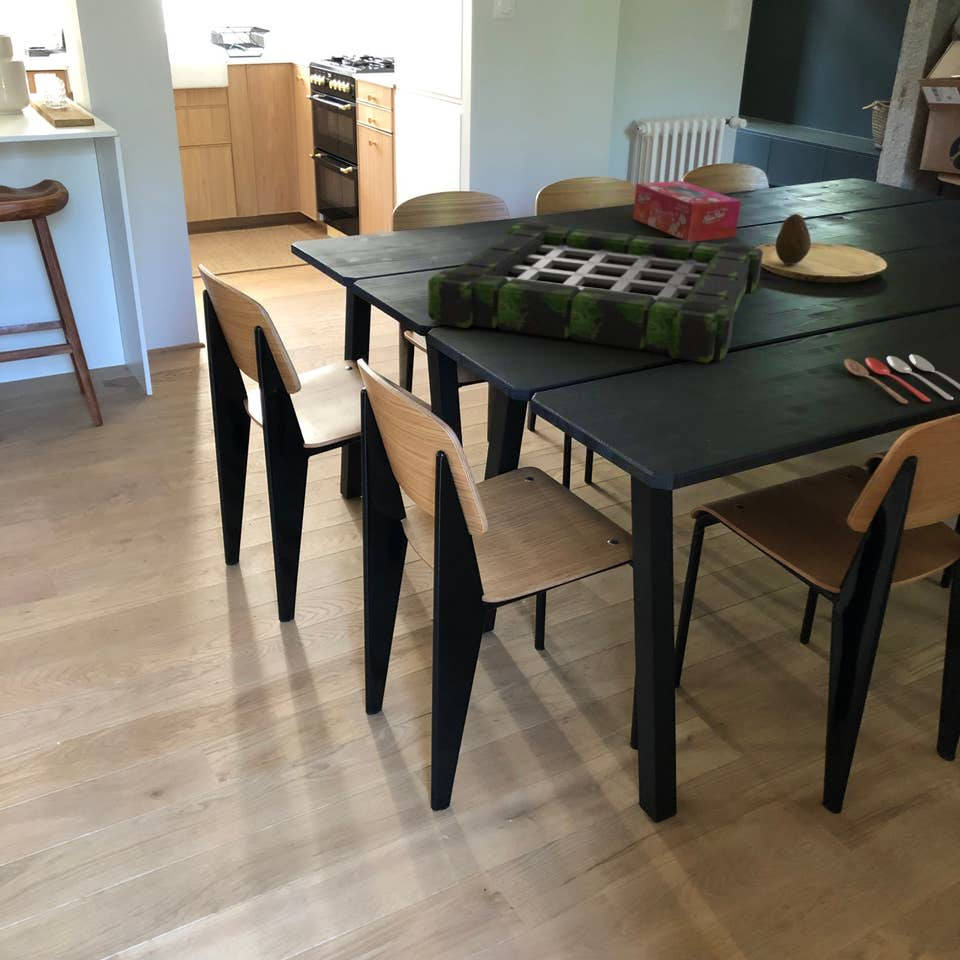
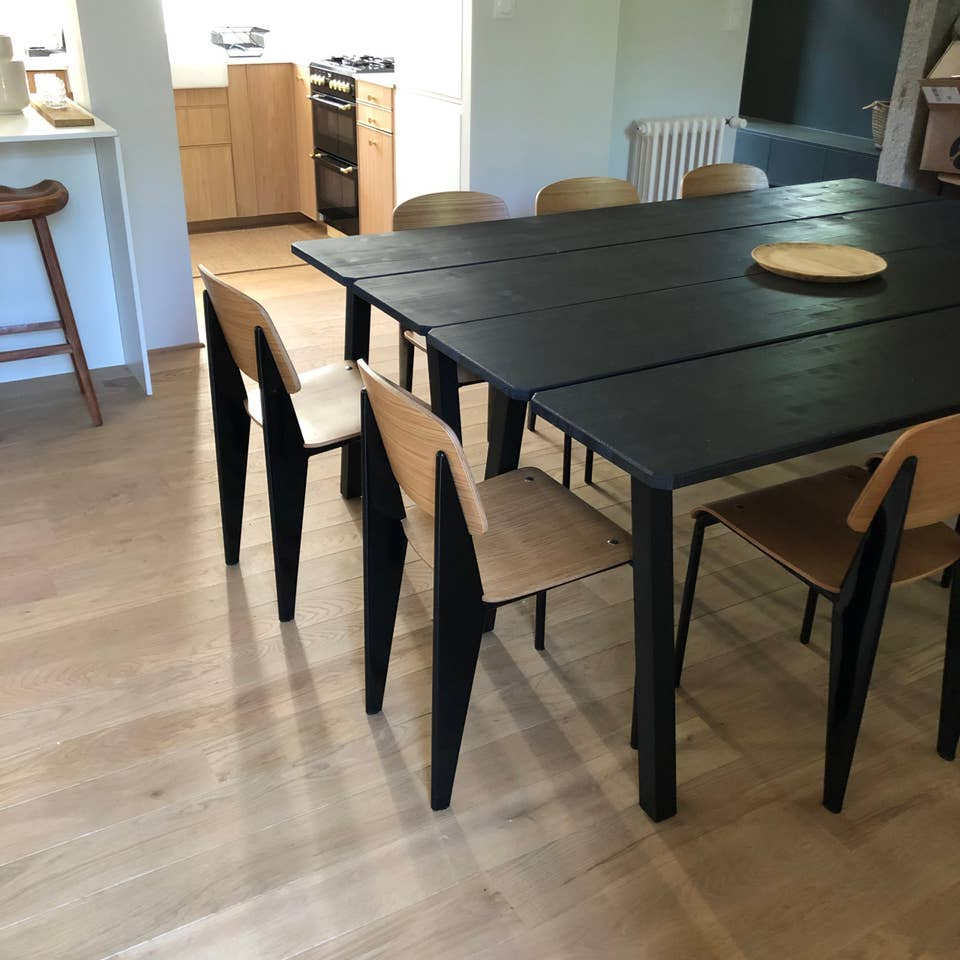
- plant pot [427,221,764,364]
- cooking utensil [843,353,960,405]
- fruit [774,213,812,266]
- tissue box [632,180,742,242]
